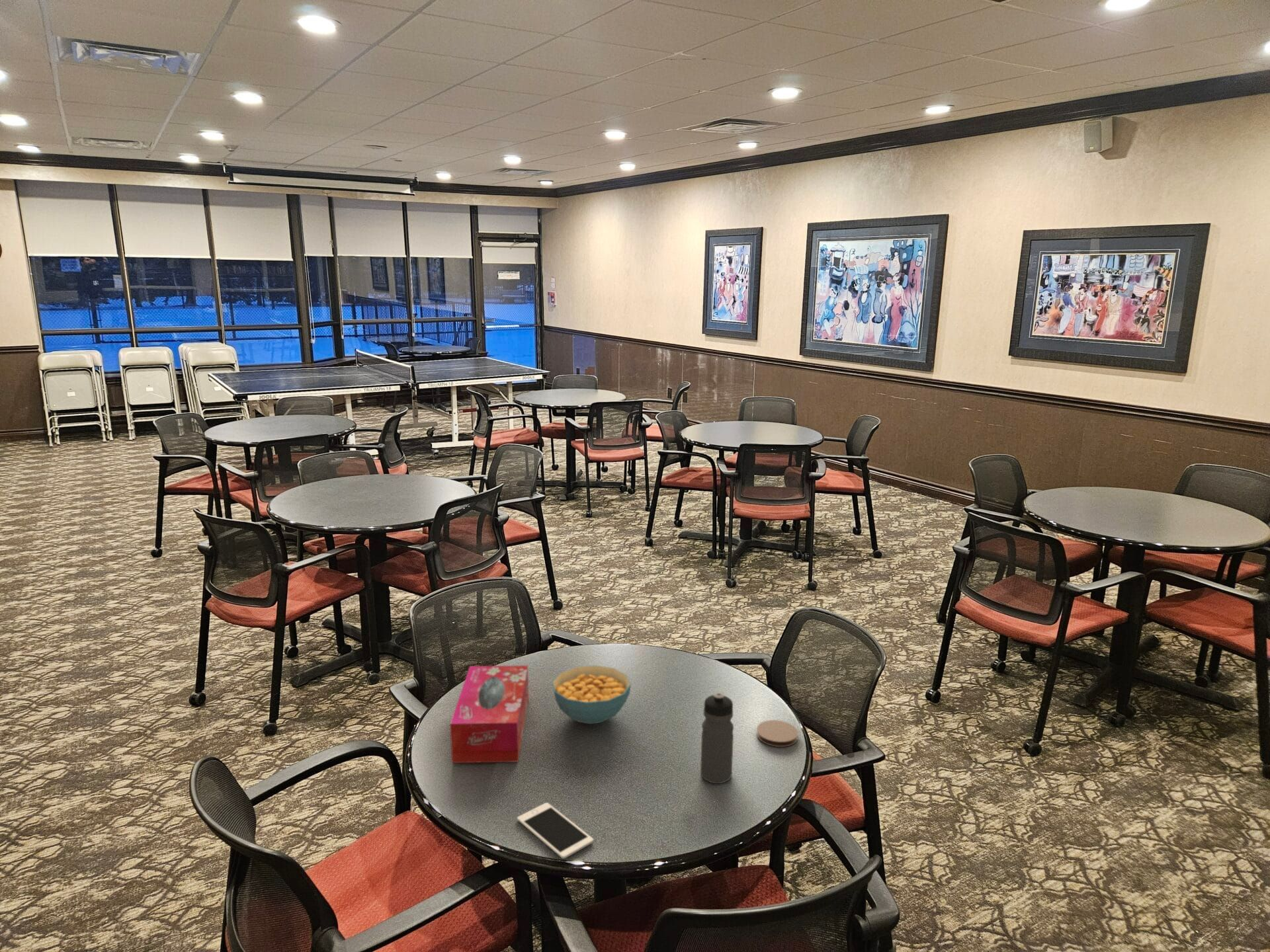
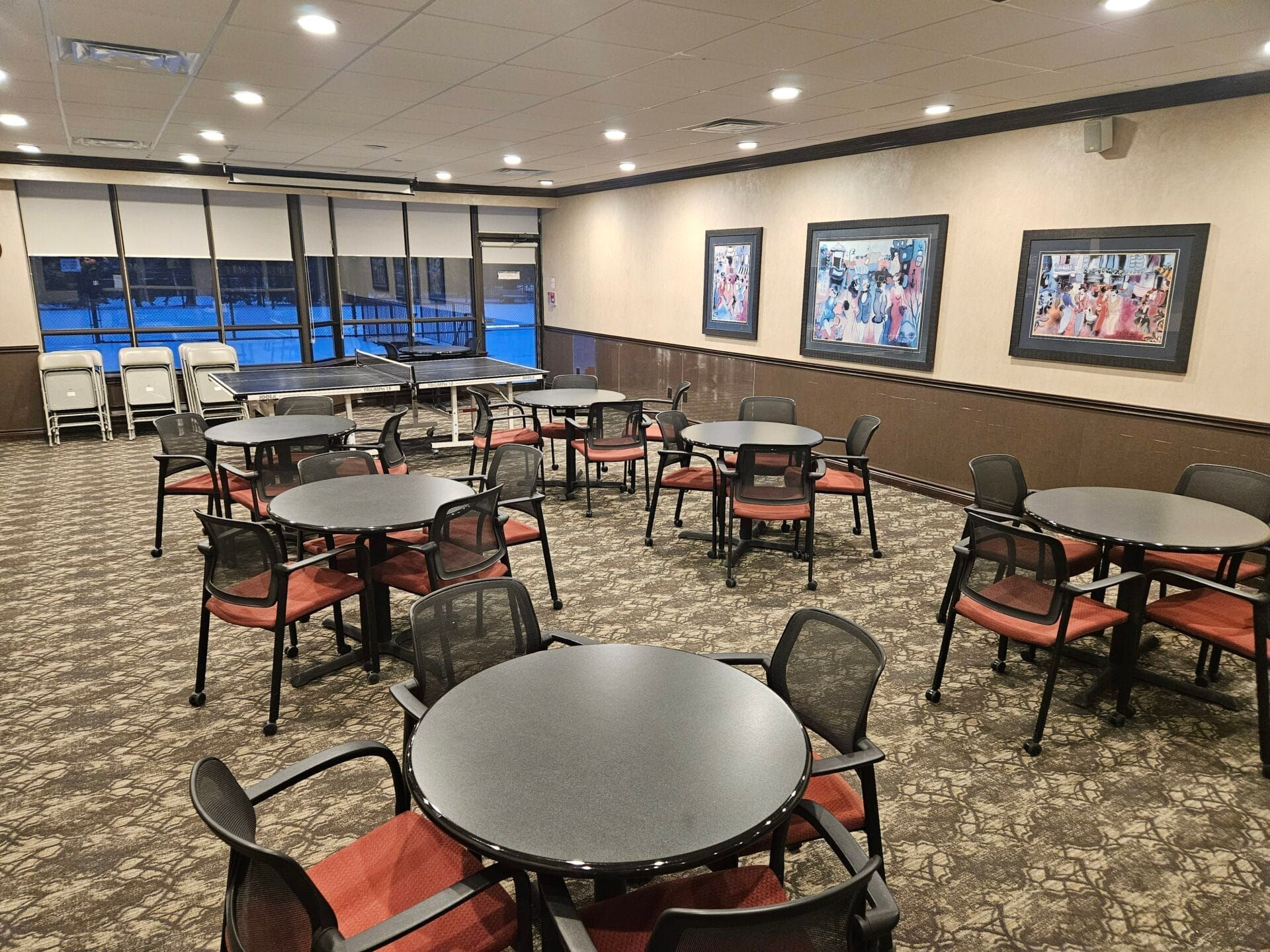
- cereal bowl [552,664,632,725]
- tissue box [449,665,529,764]
- coaster [756,719,799,748]
- cell phone [517,802,594,859]
- water bottle [700,692,734,784]
